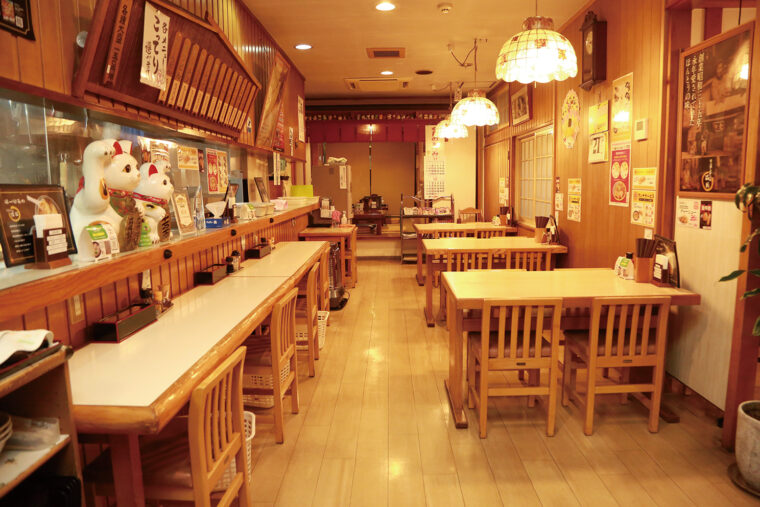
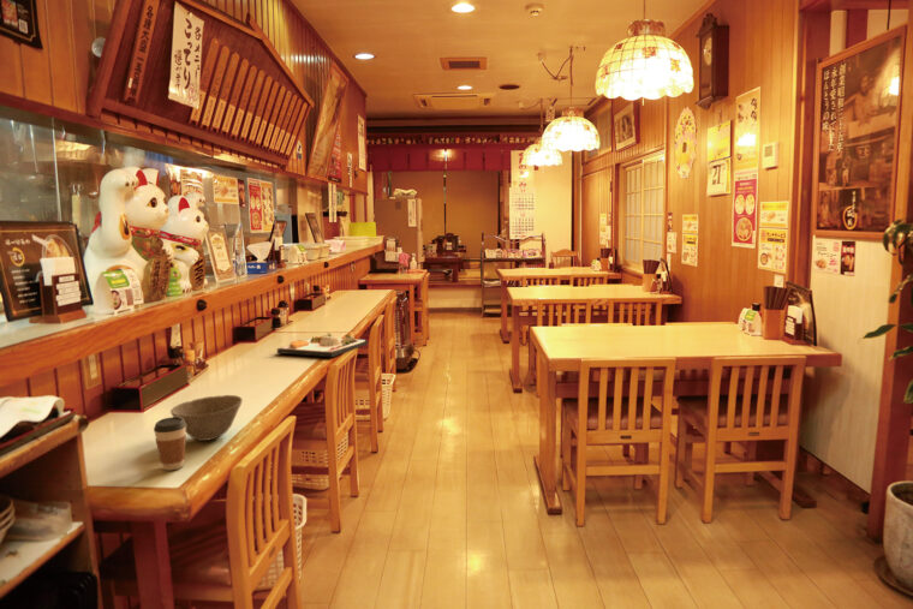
+ bowl [169,394,244,442]
+ dinner plate [276,332,369,358]
+ coffee cup [153,416,187,471]
